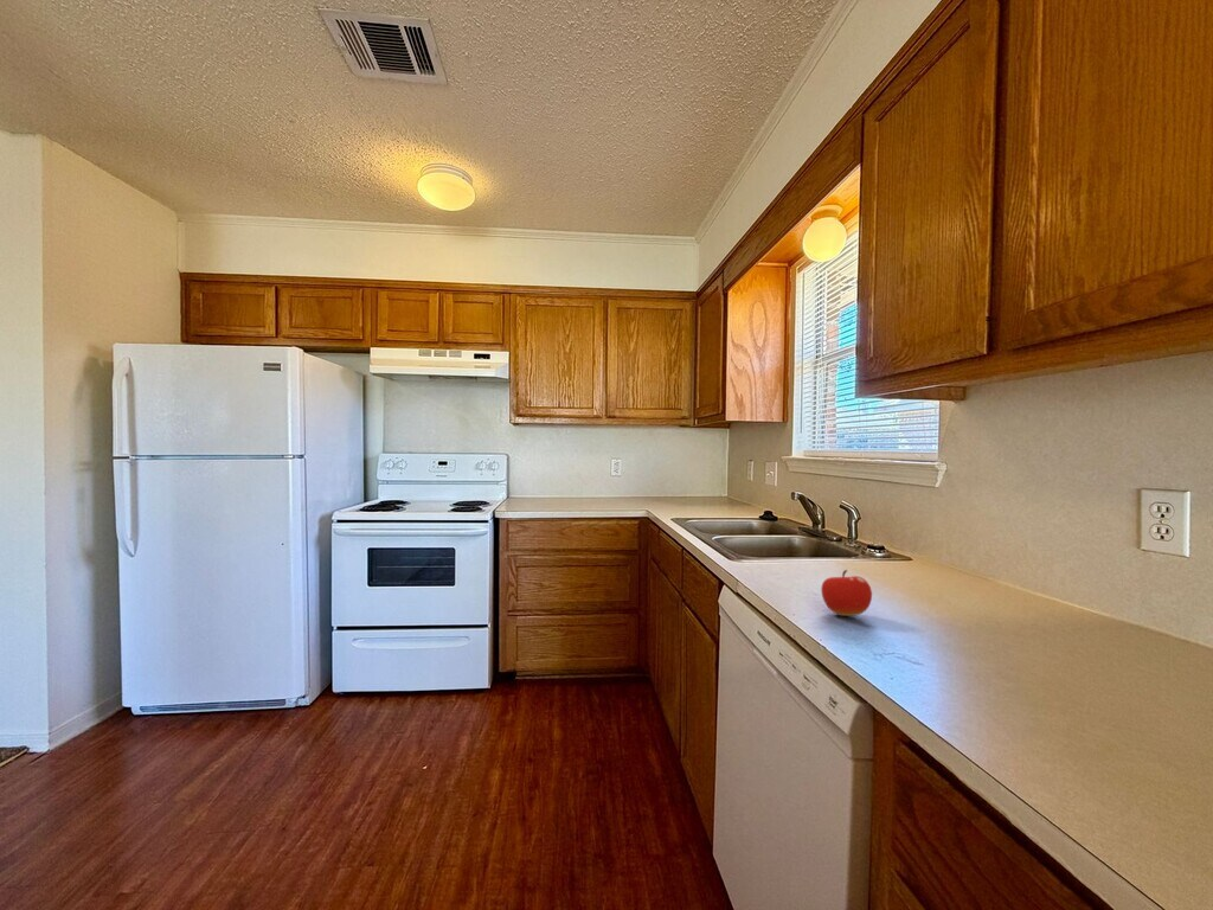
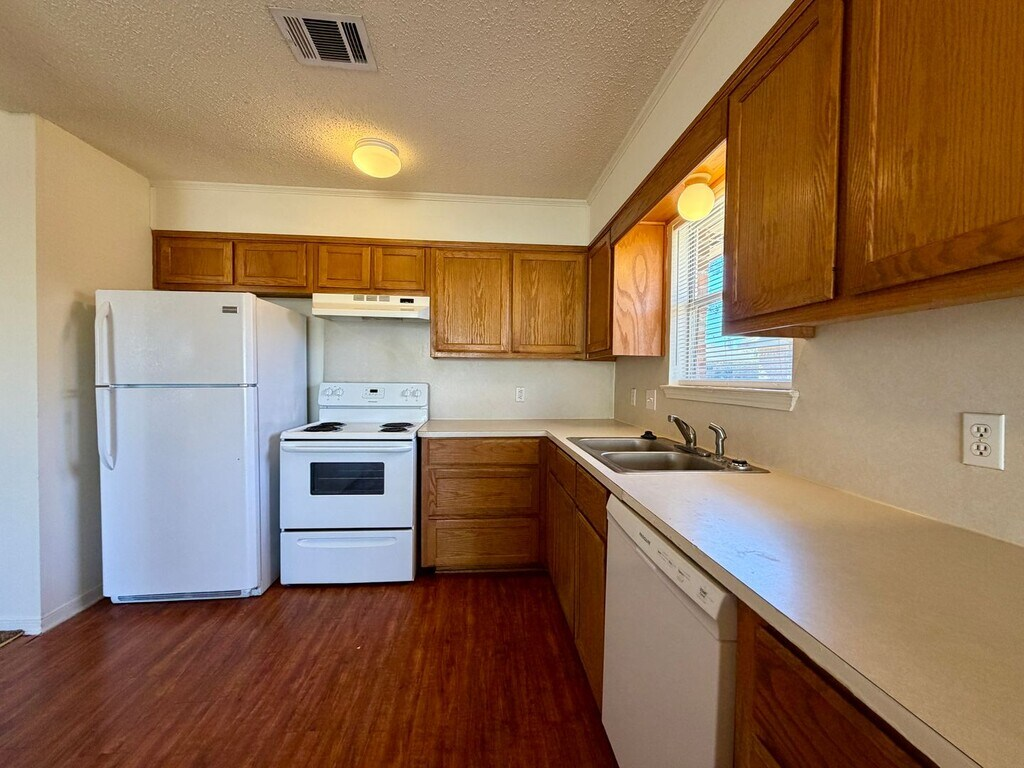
- fruit [820,569,873,617]
